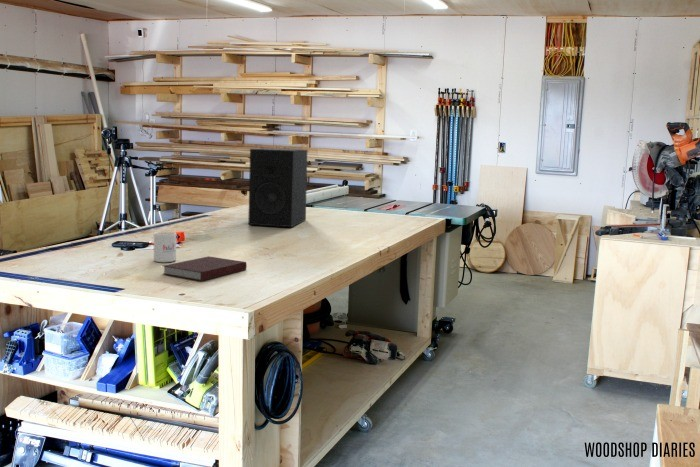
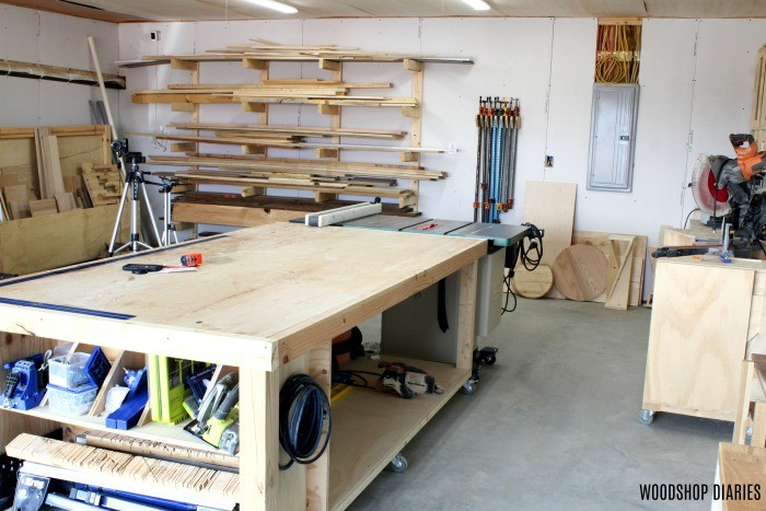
- mug [153,231,178,263]
- speaker [247,147,308,228]
- notebook [162,255,248,282]
